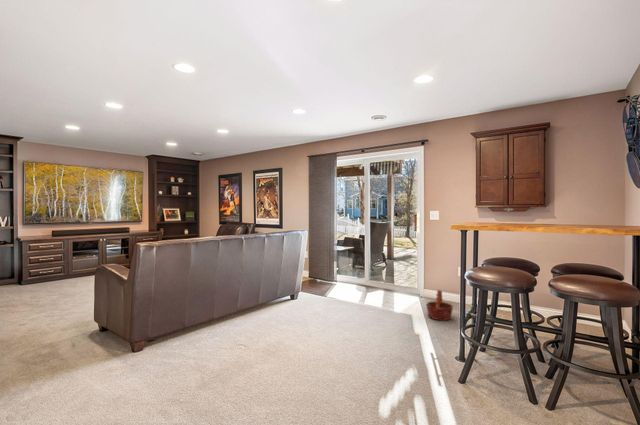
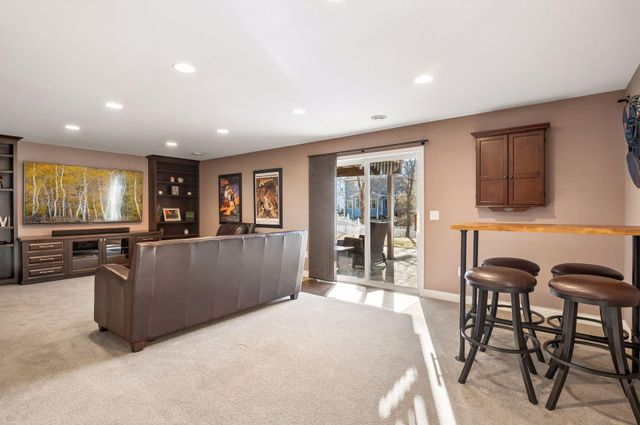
- basket [425,289,454,322]
